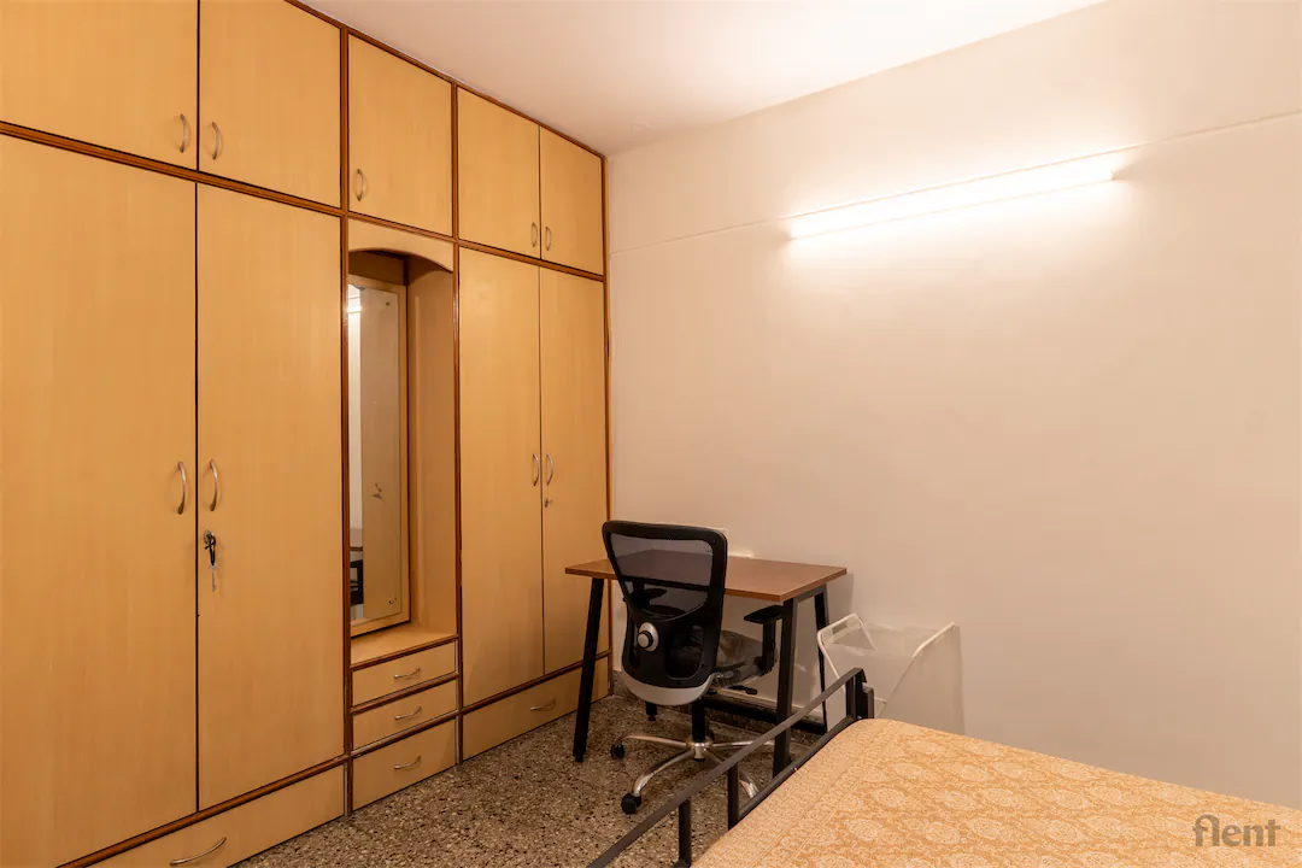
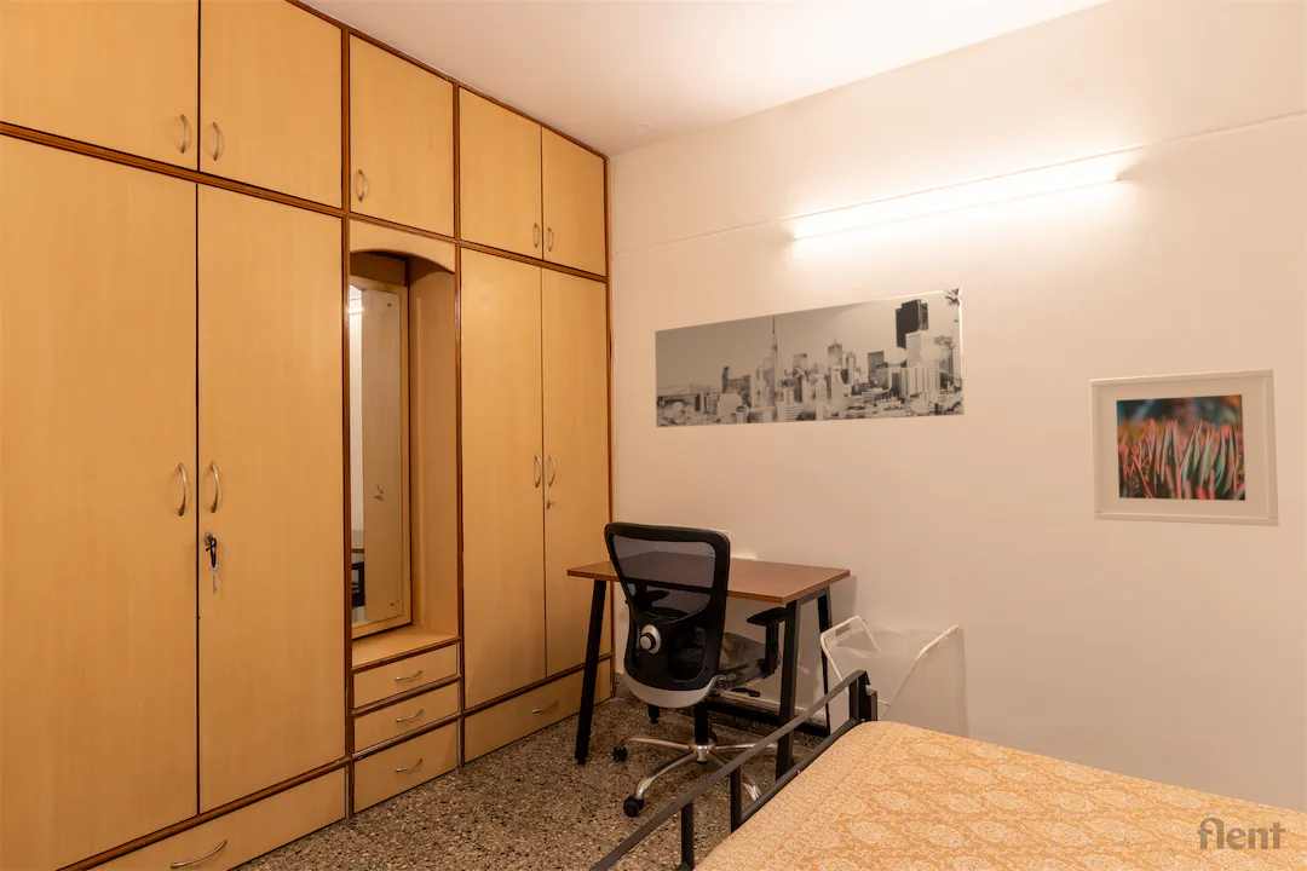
+ wall art [654,287,966,428]
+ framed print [1088,368,1279,527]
